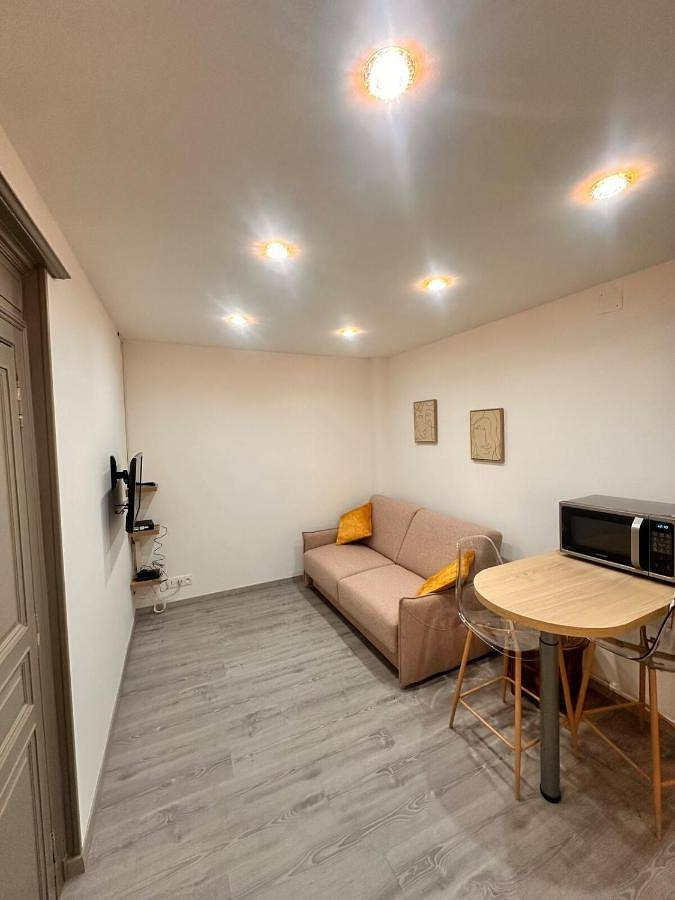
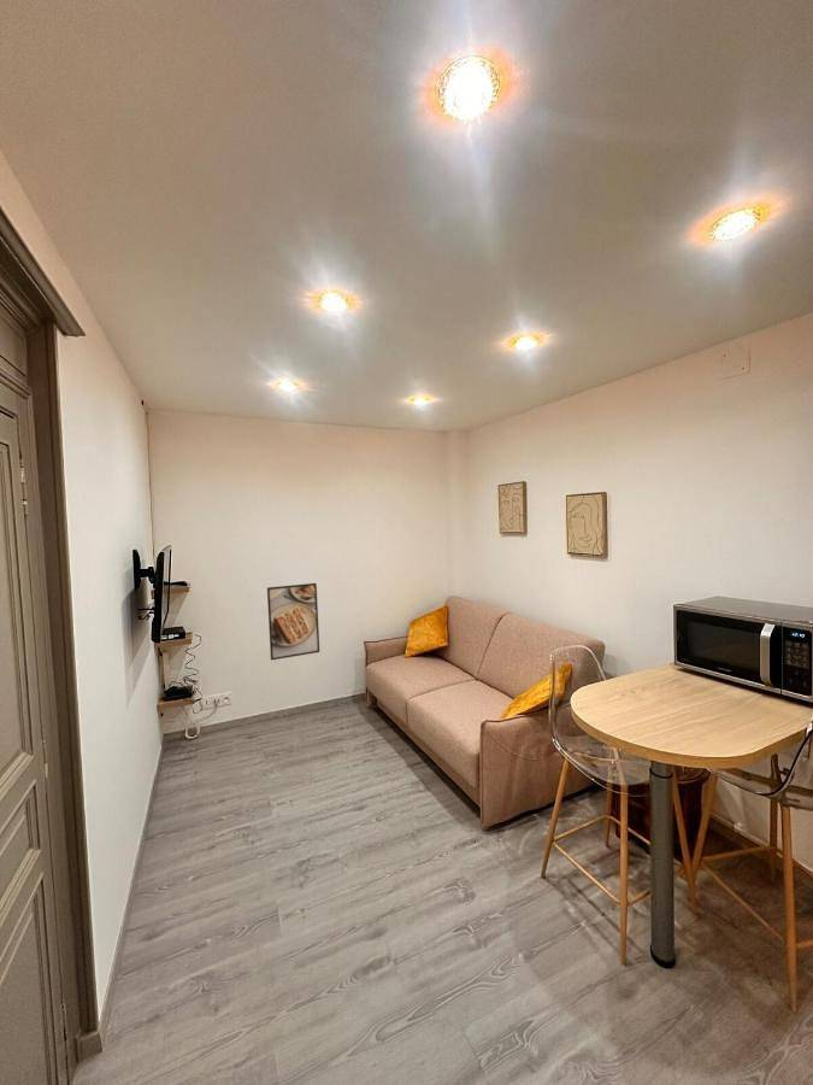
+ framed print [266,582,320,661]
